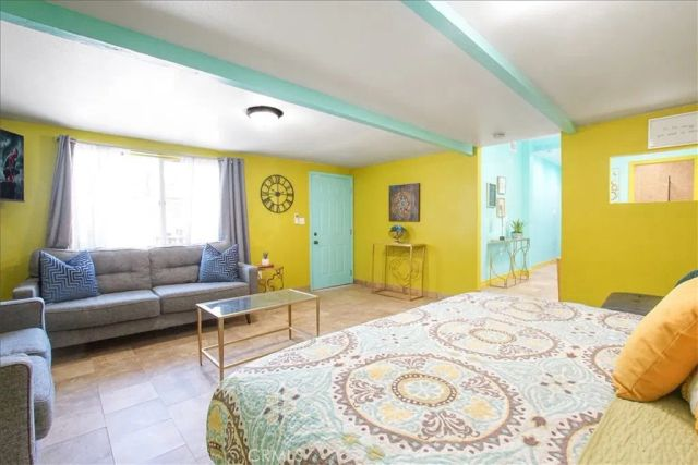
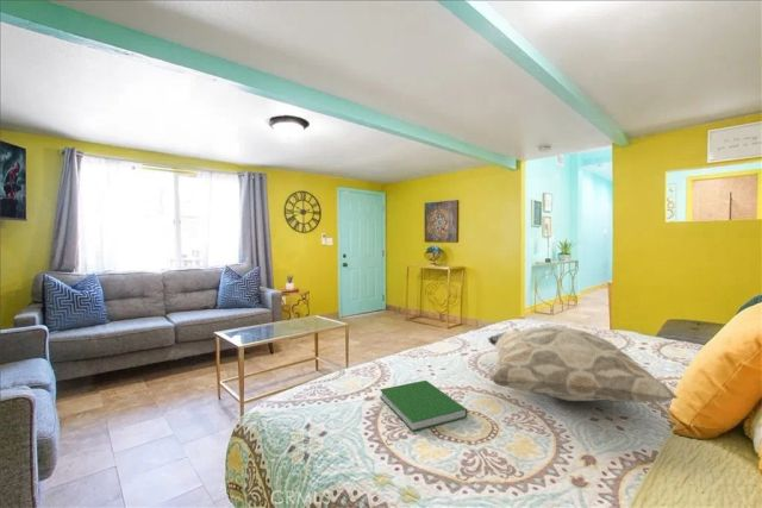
+ decorative pillow [487,325,679,403]
+ hardcover book [379,380,469,433]
